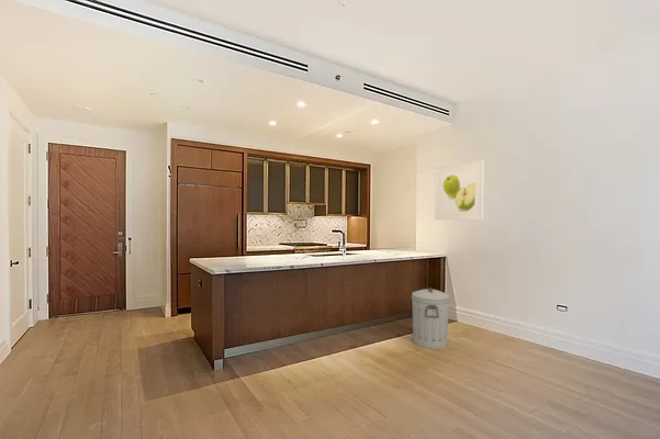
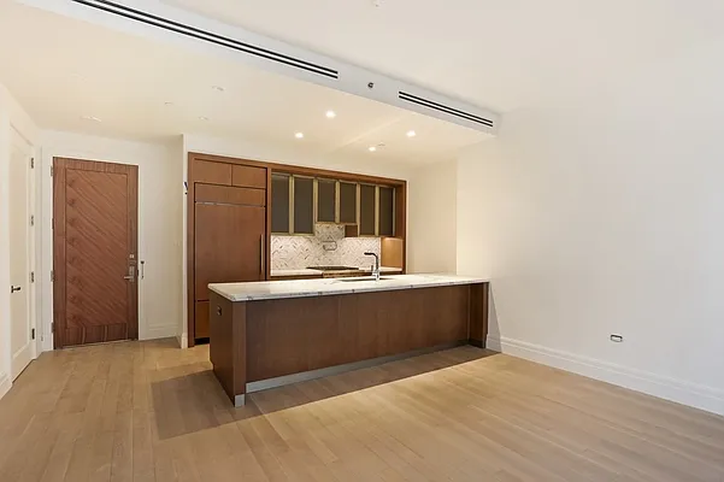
- trash can [411,286,451,350]
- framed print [434,159,484,222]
